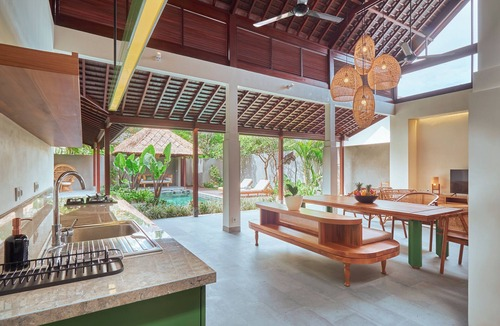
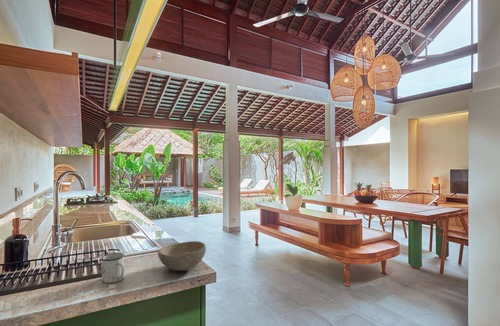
+ mug [101,252,125,284]
+ bowl [157,240,207,272]
